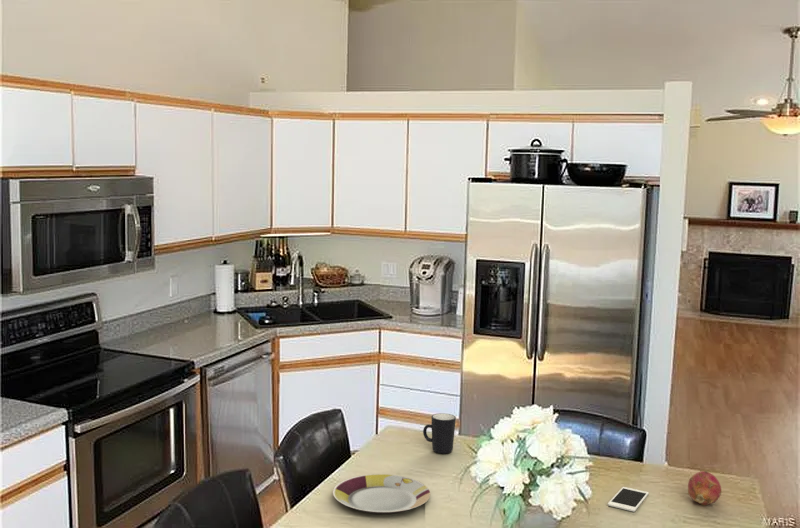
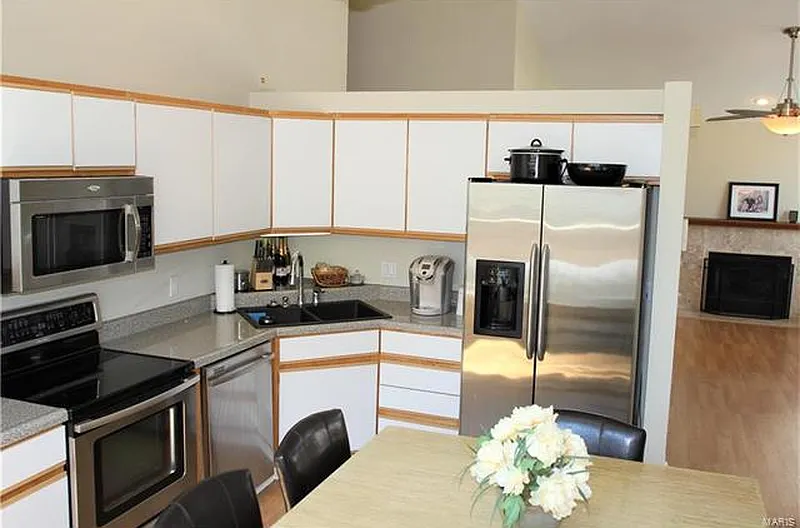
- mug [422,413,457,454]
- cell phone [607,486,649,513]
- fruit [687,470,723,506]
- plate [332,473,431,515]
